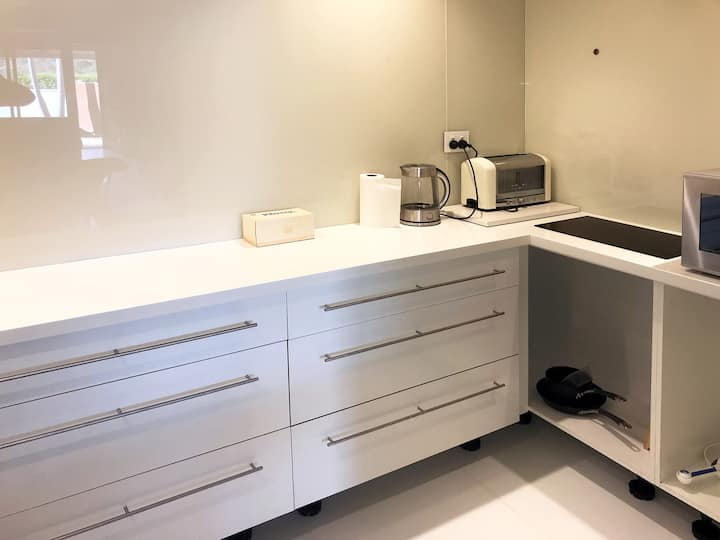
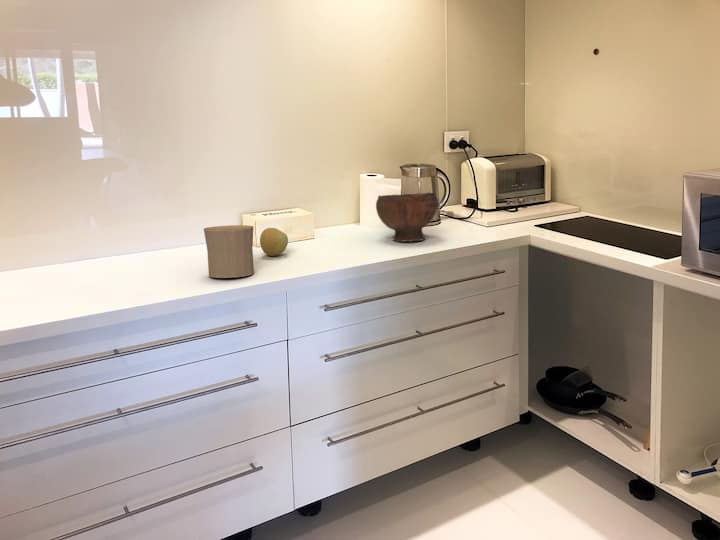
+ apple [259,227,289,257]
+ cup [203,224,255,279]
+ bowl [375,191,439,242]
